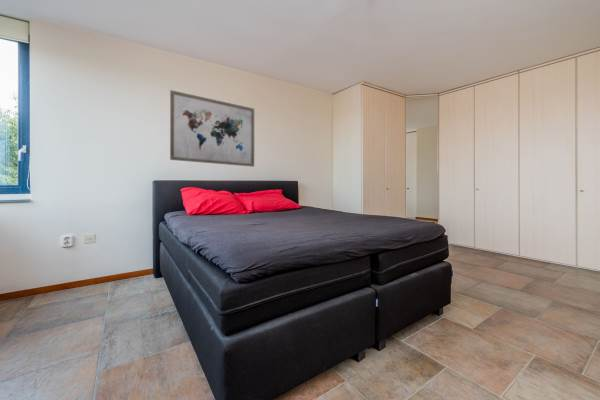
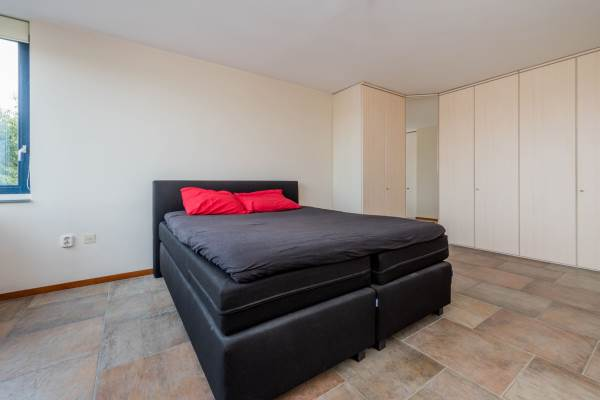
- wall art [169,89,255,168]
